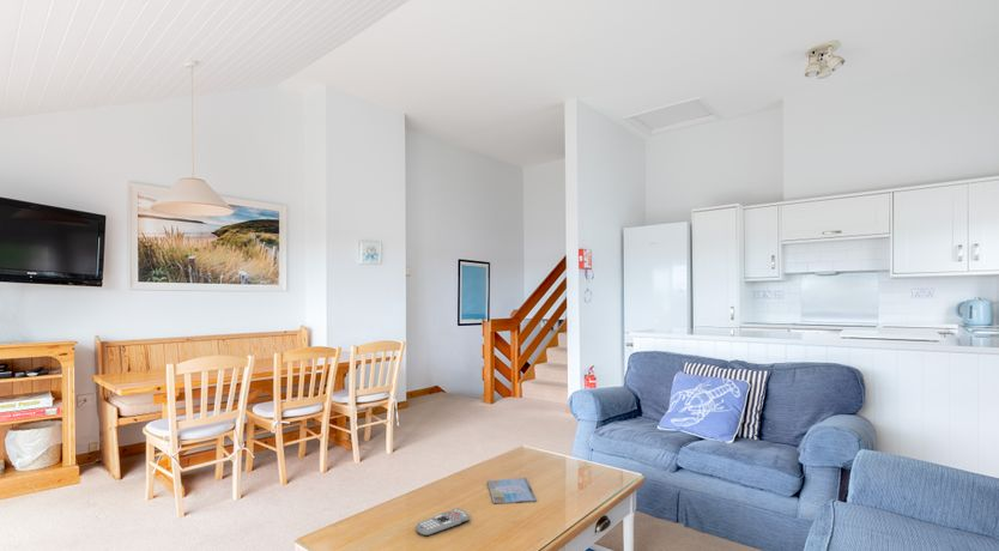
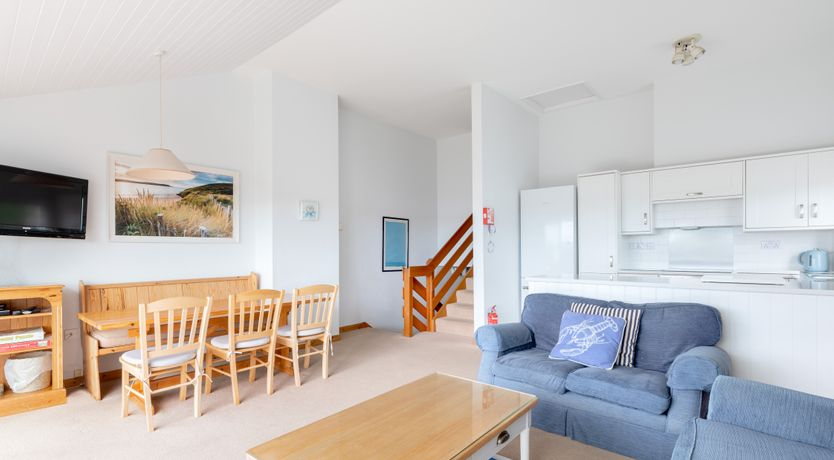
- remote control [414,507,472,537]
- book [486,477,538,505]
